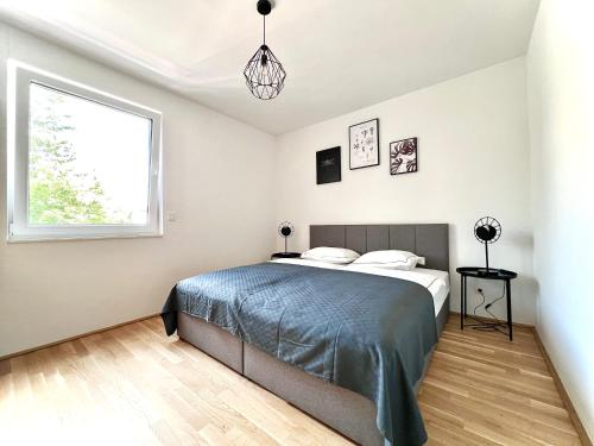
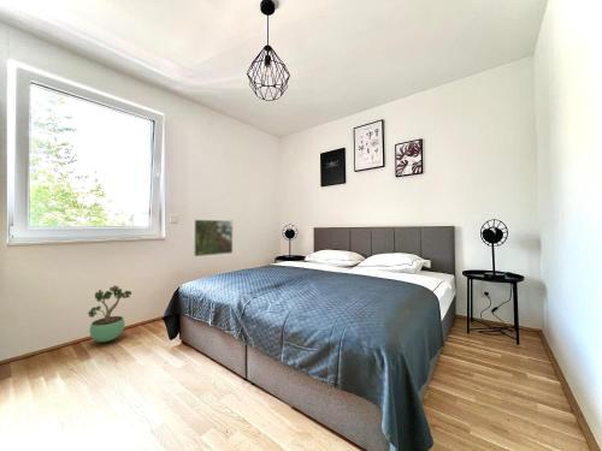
+ potted plant [87,285,132,343]
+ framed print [191,219,234,257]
